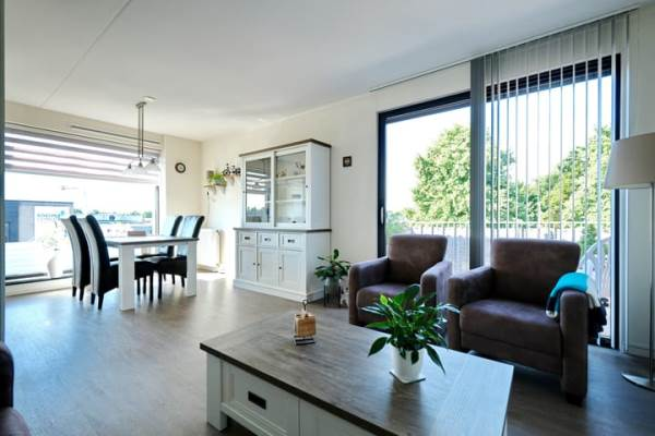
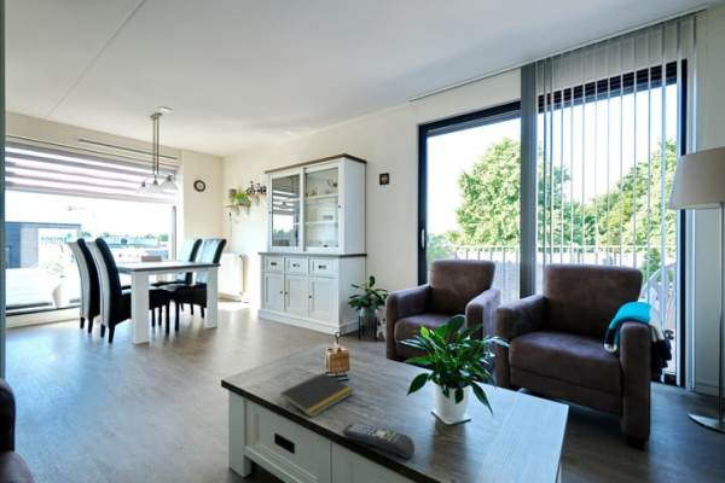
+ notepad [279,372,354,418]
+ remote control [341,421,416,460]
